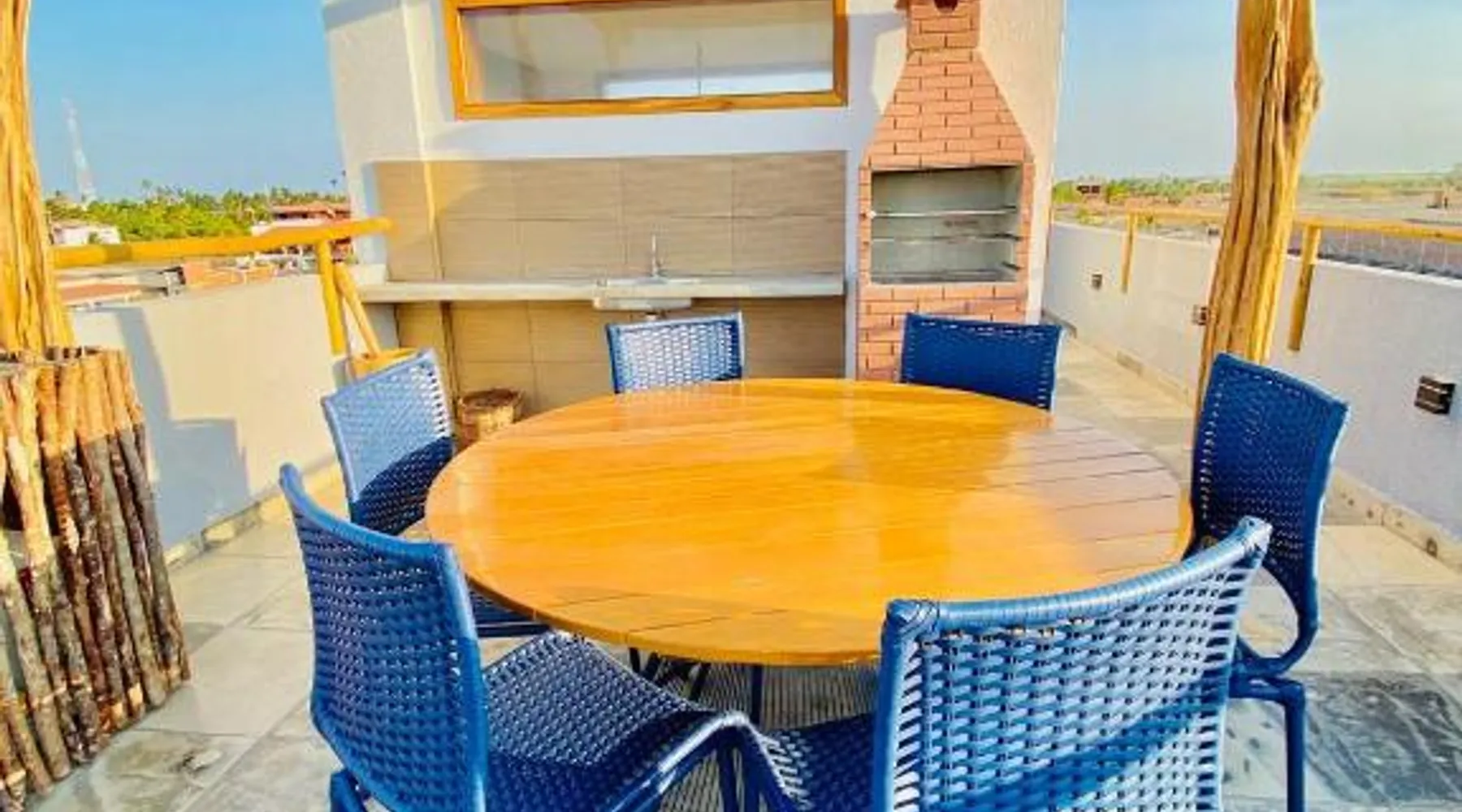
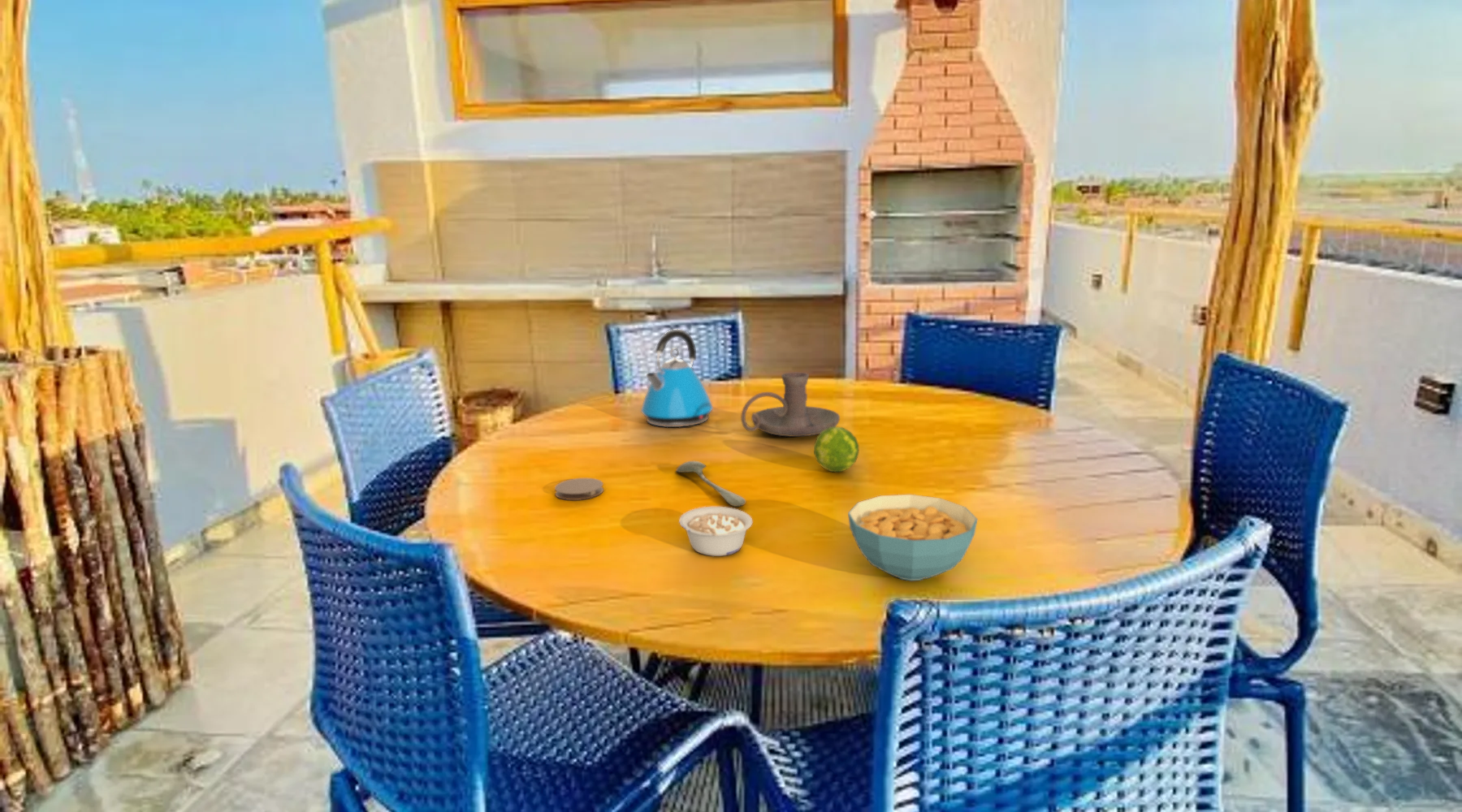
+ kettle [640,328,714,428]
+ coaster [554,477,604,501]
+ fruit [813,426,859,473]
+ legume [678,506,753,557]
+ candle holder [740,372,841,438]
+ spoon [675,460,746,508]
+ cereal bowl [847,494,979,581]
